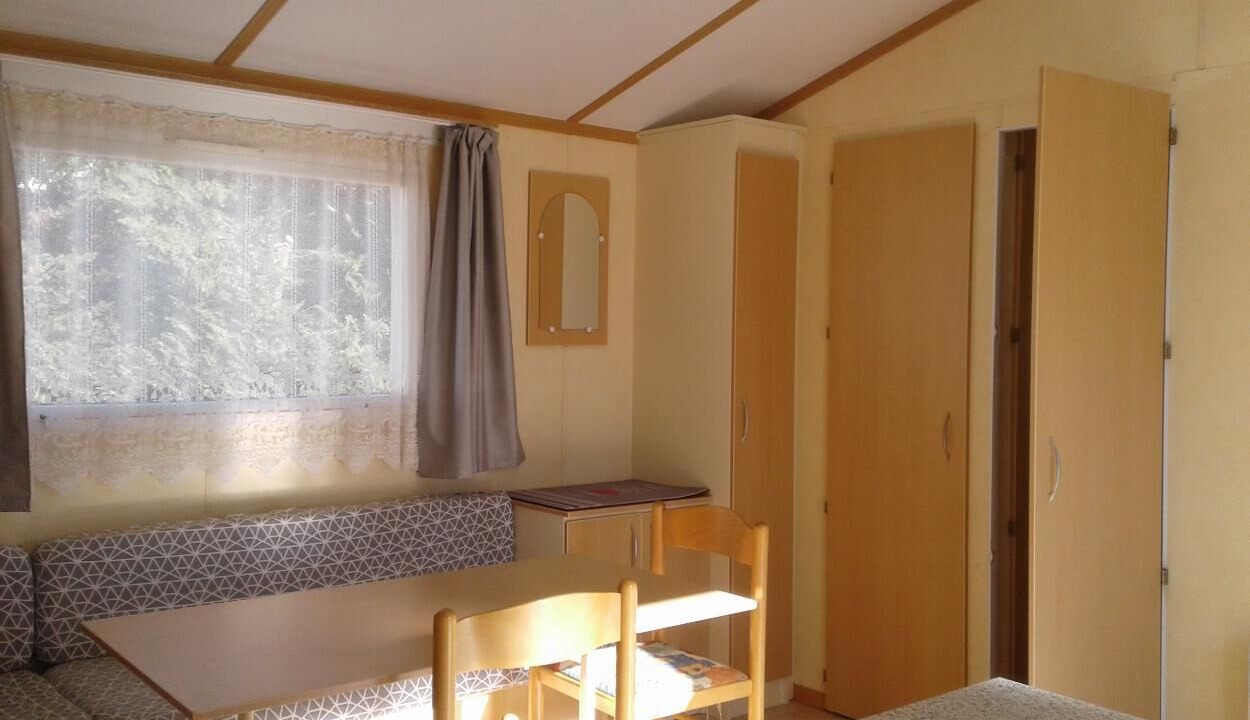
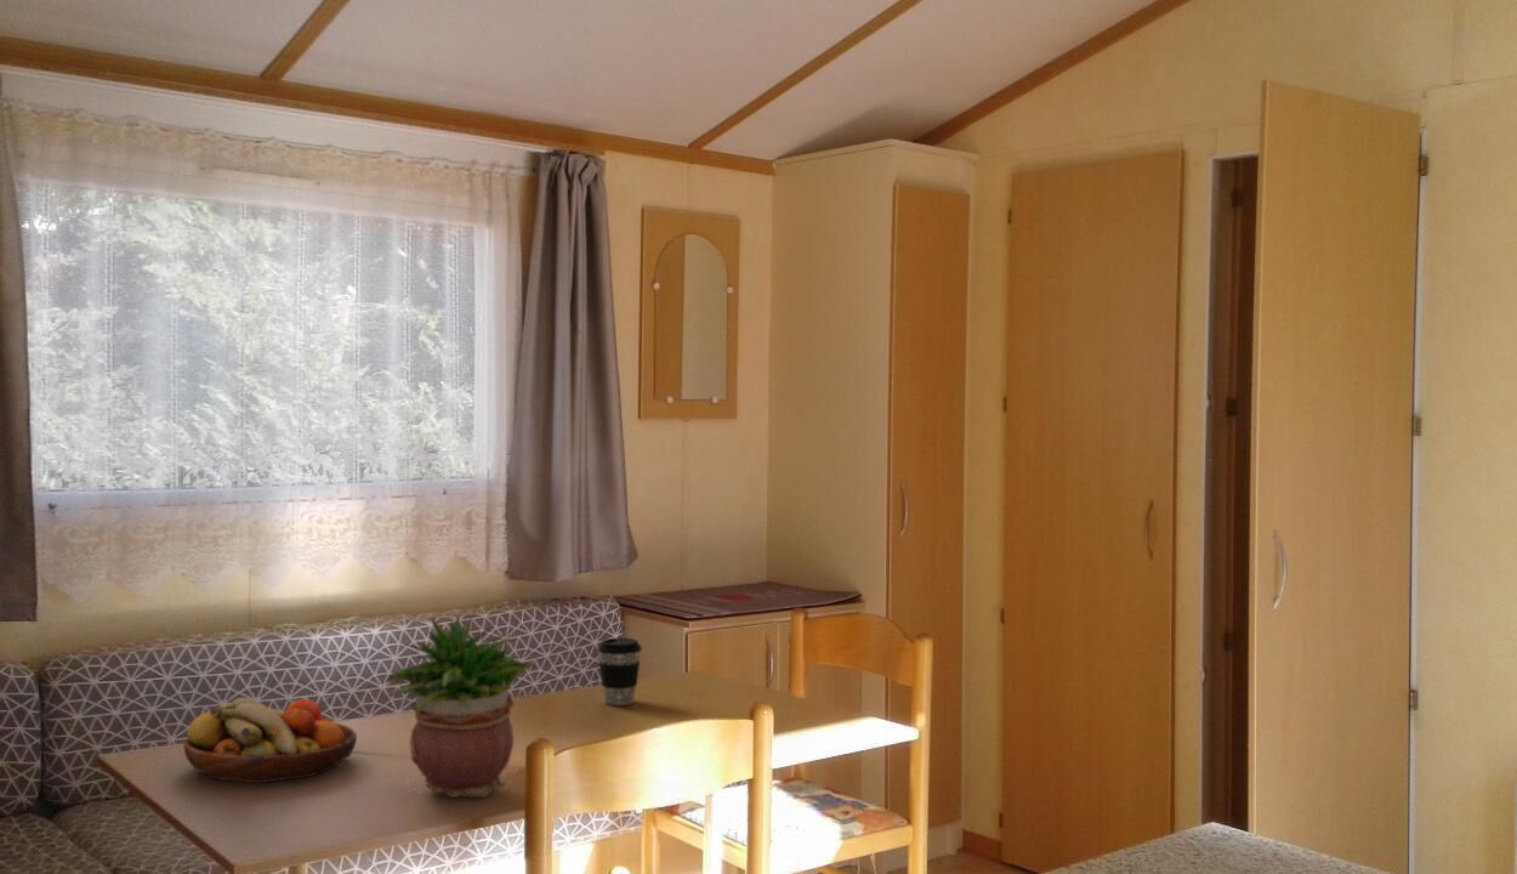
+ potted plant [385,611,536,799]
+ fruit bowl [182,697,358,784]
+ coffee cup [597,637,643,706]
